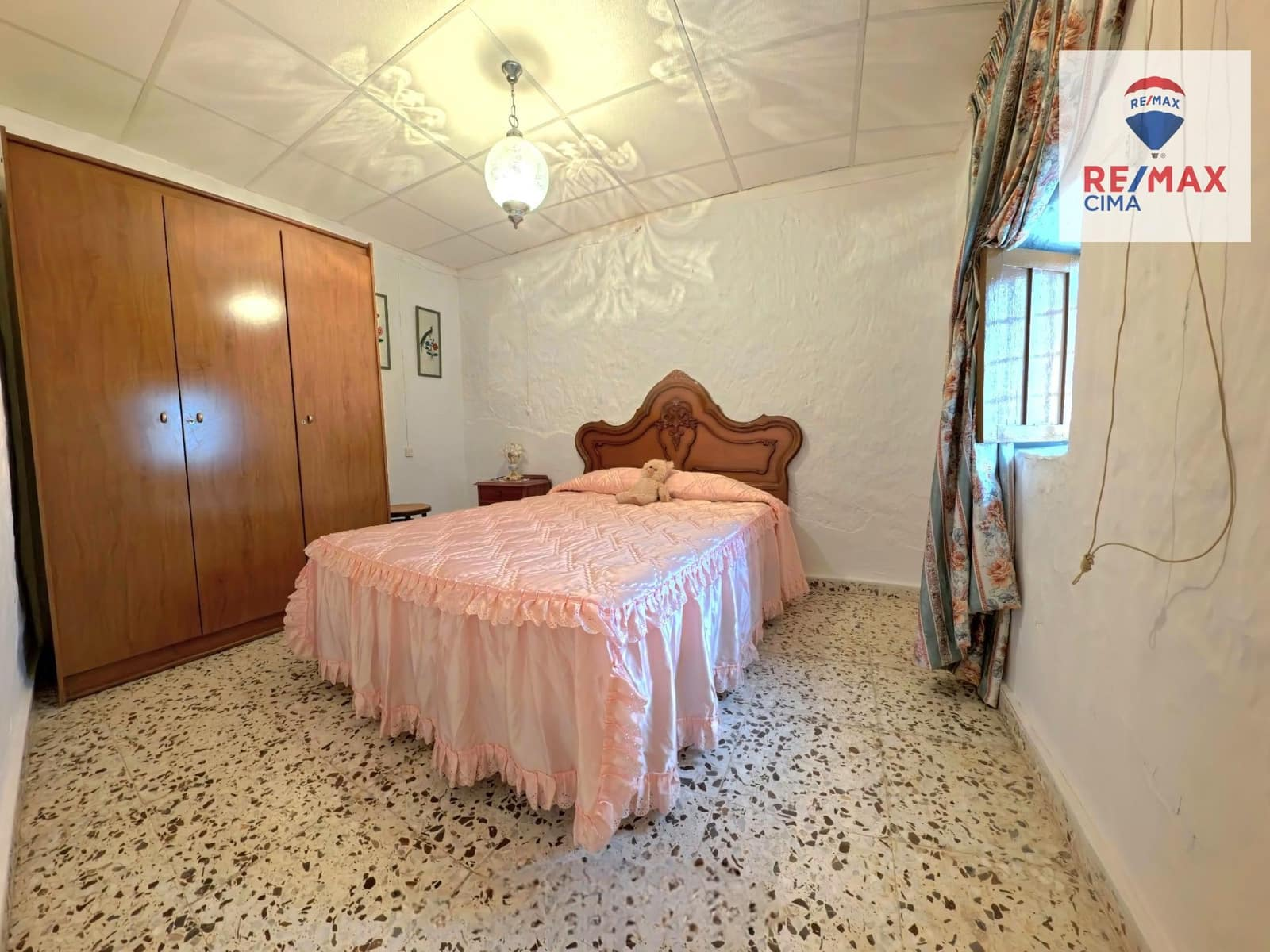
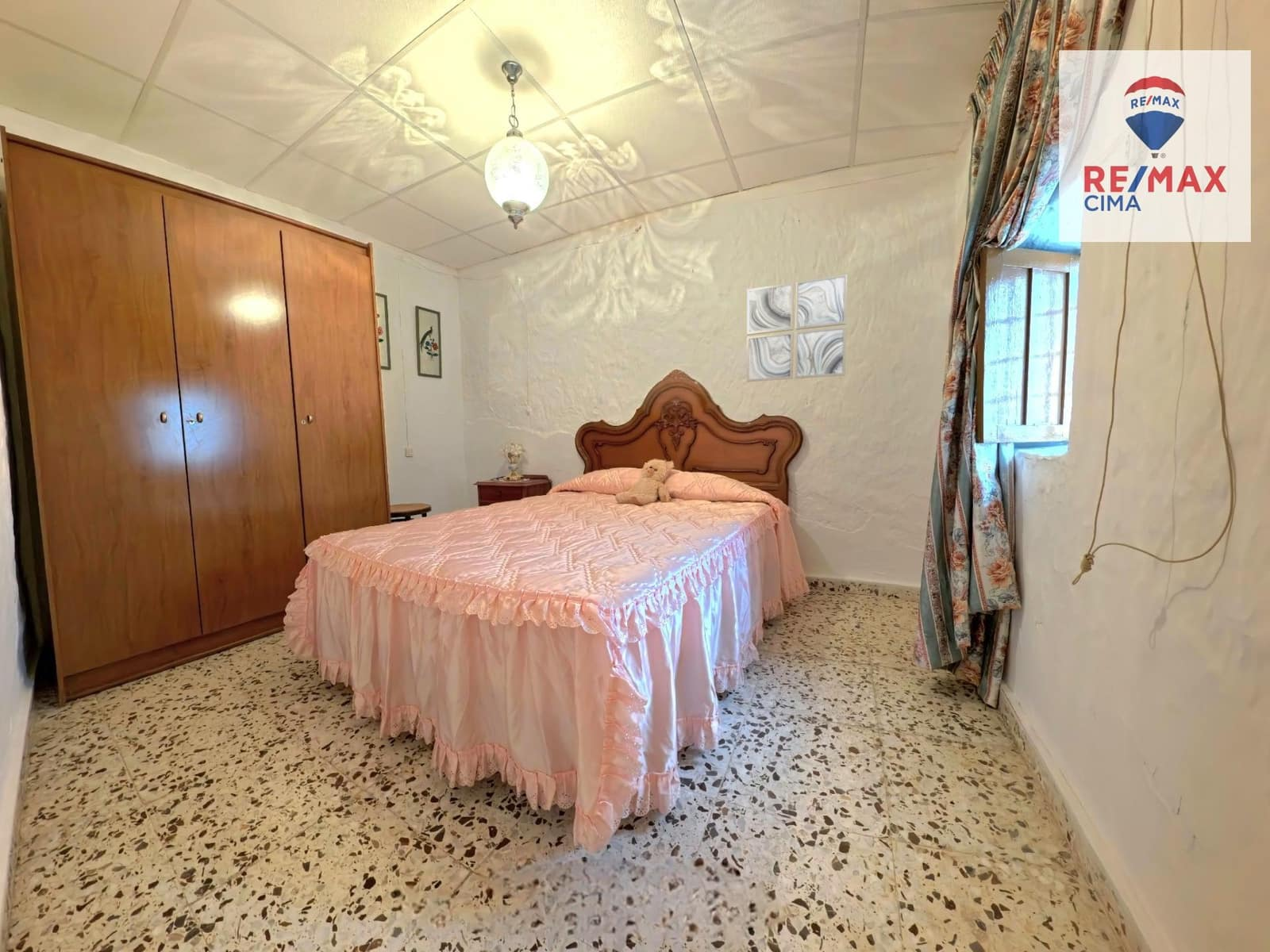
+ wall art [746,274,848,382]
